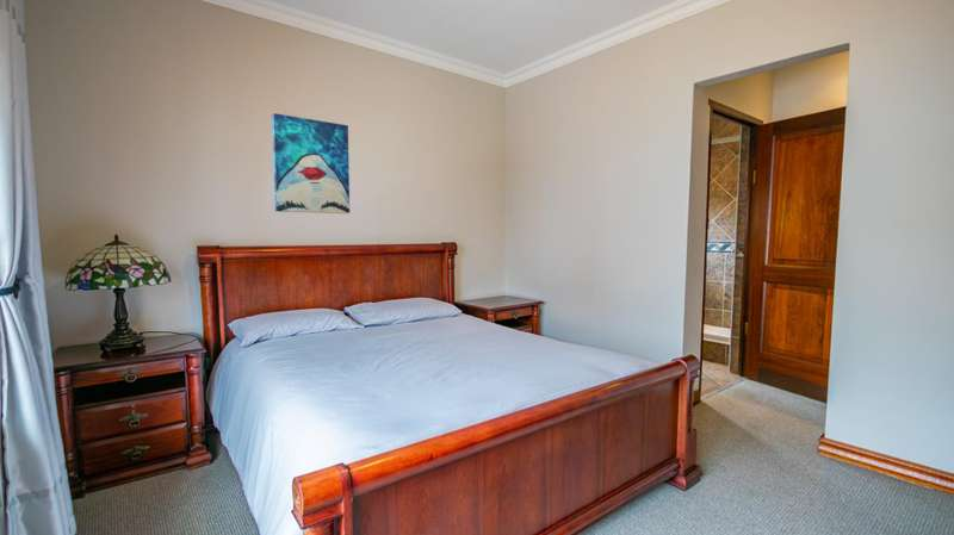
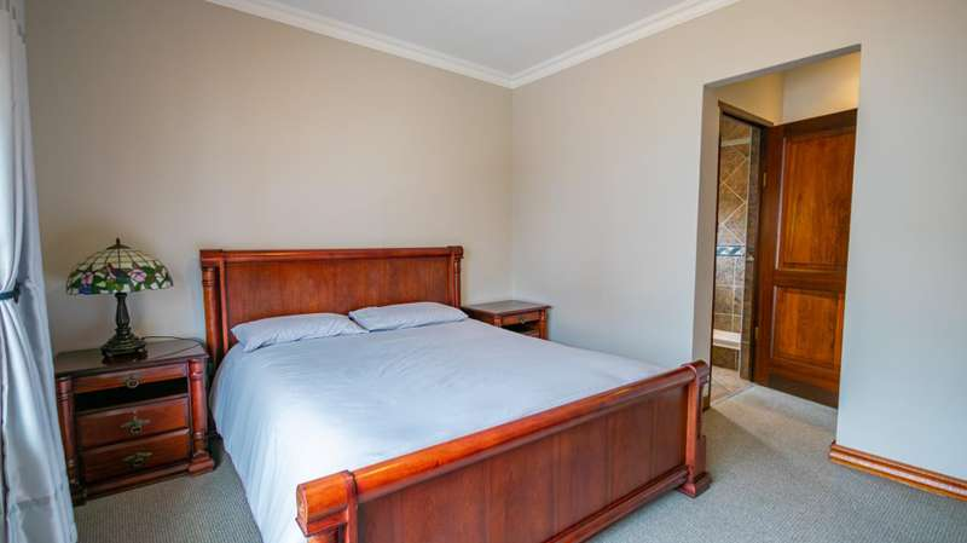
- wall art [271,112,351,214]
